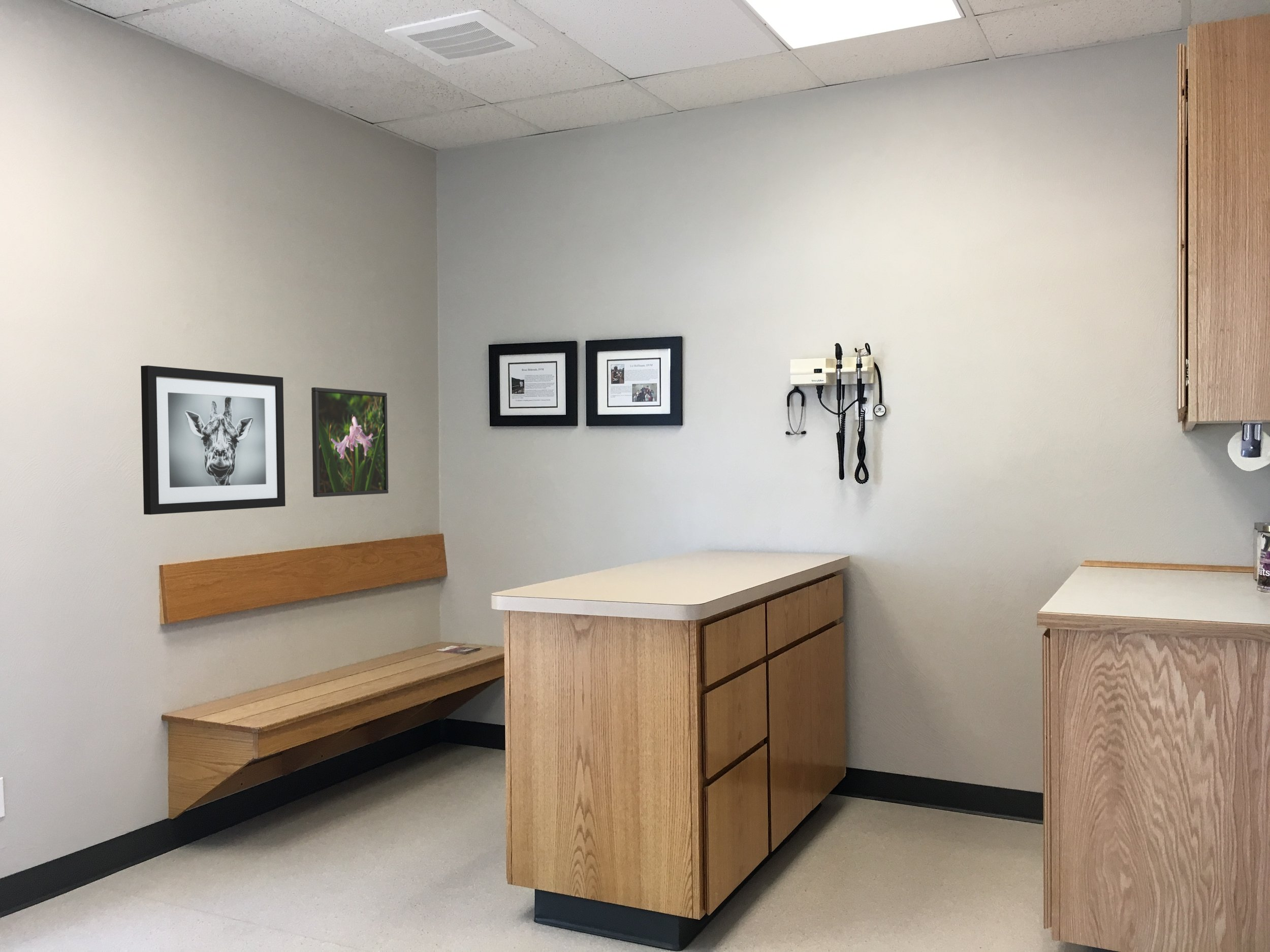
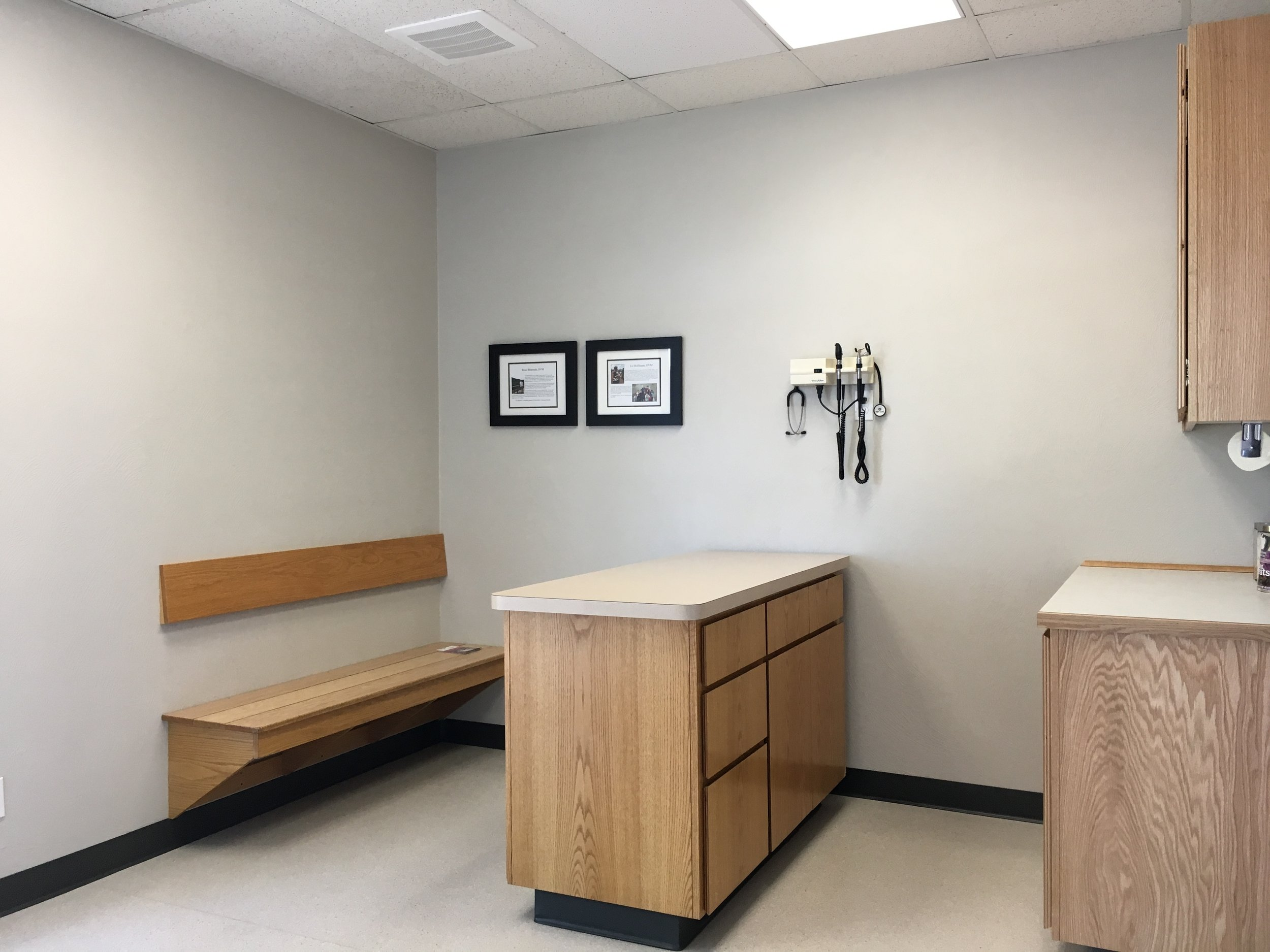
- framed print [311,387,389,498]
- wall art [140,365,286,515]
